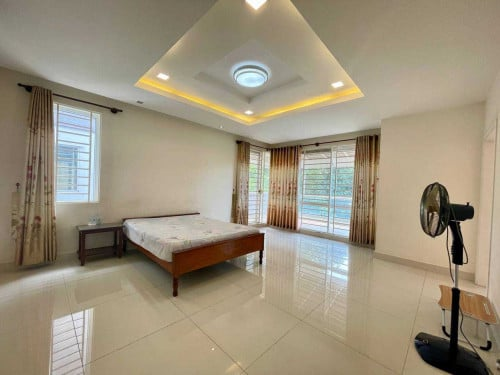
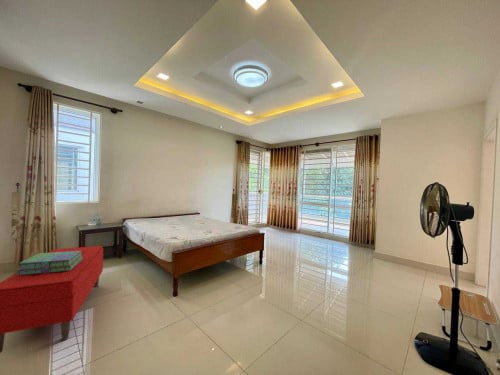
+ stack of books [16,251,83,275]
+ bench [0,245,104,354]
